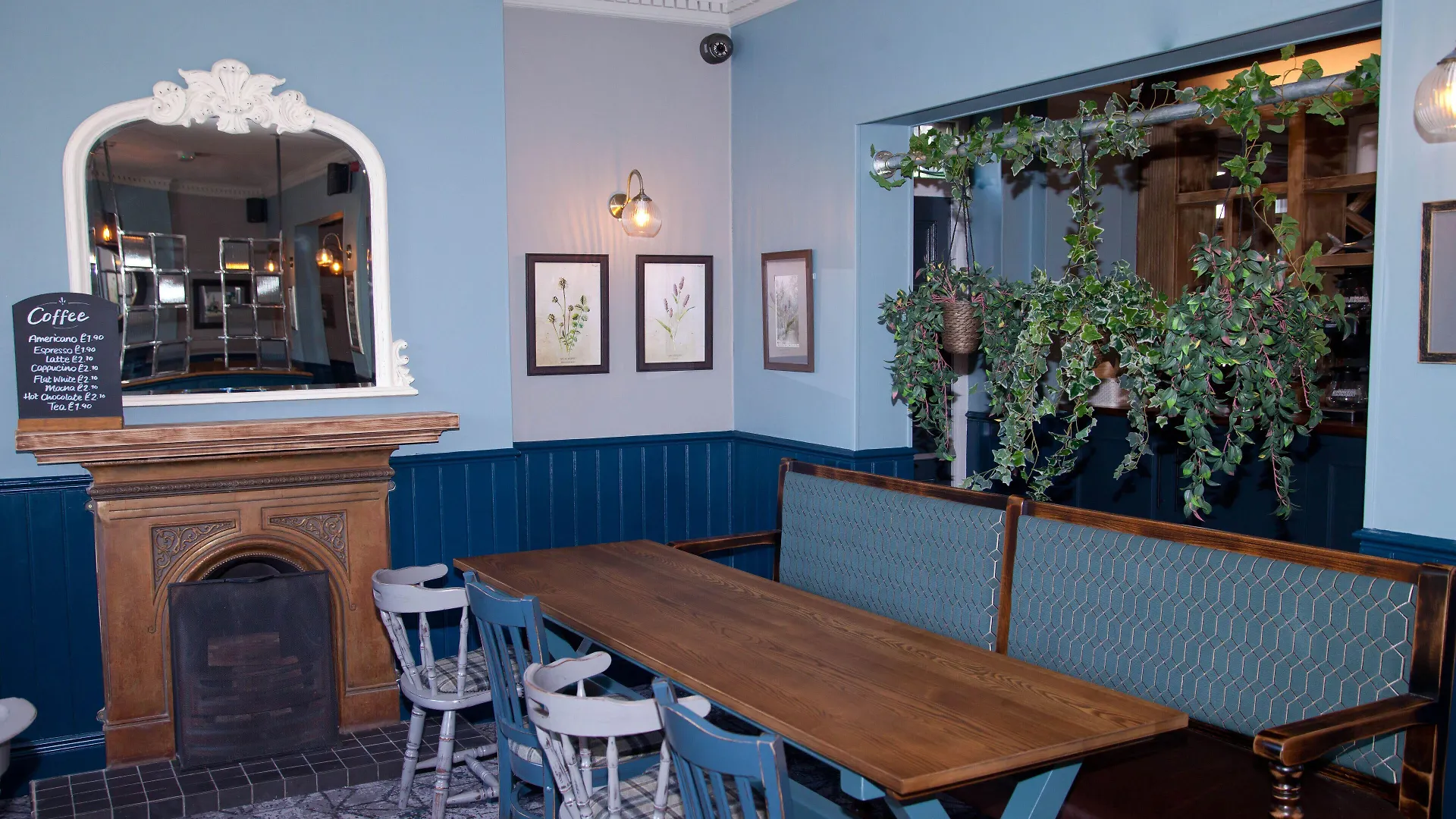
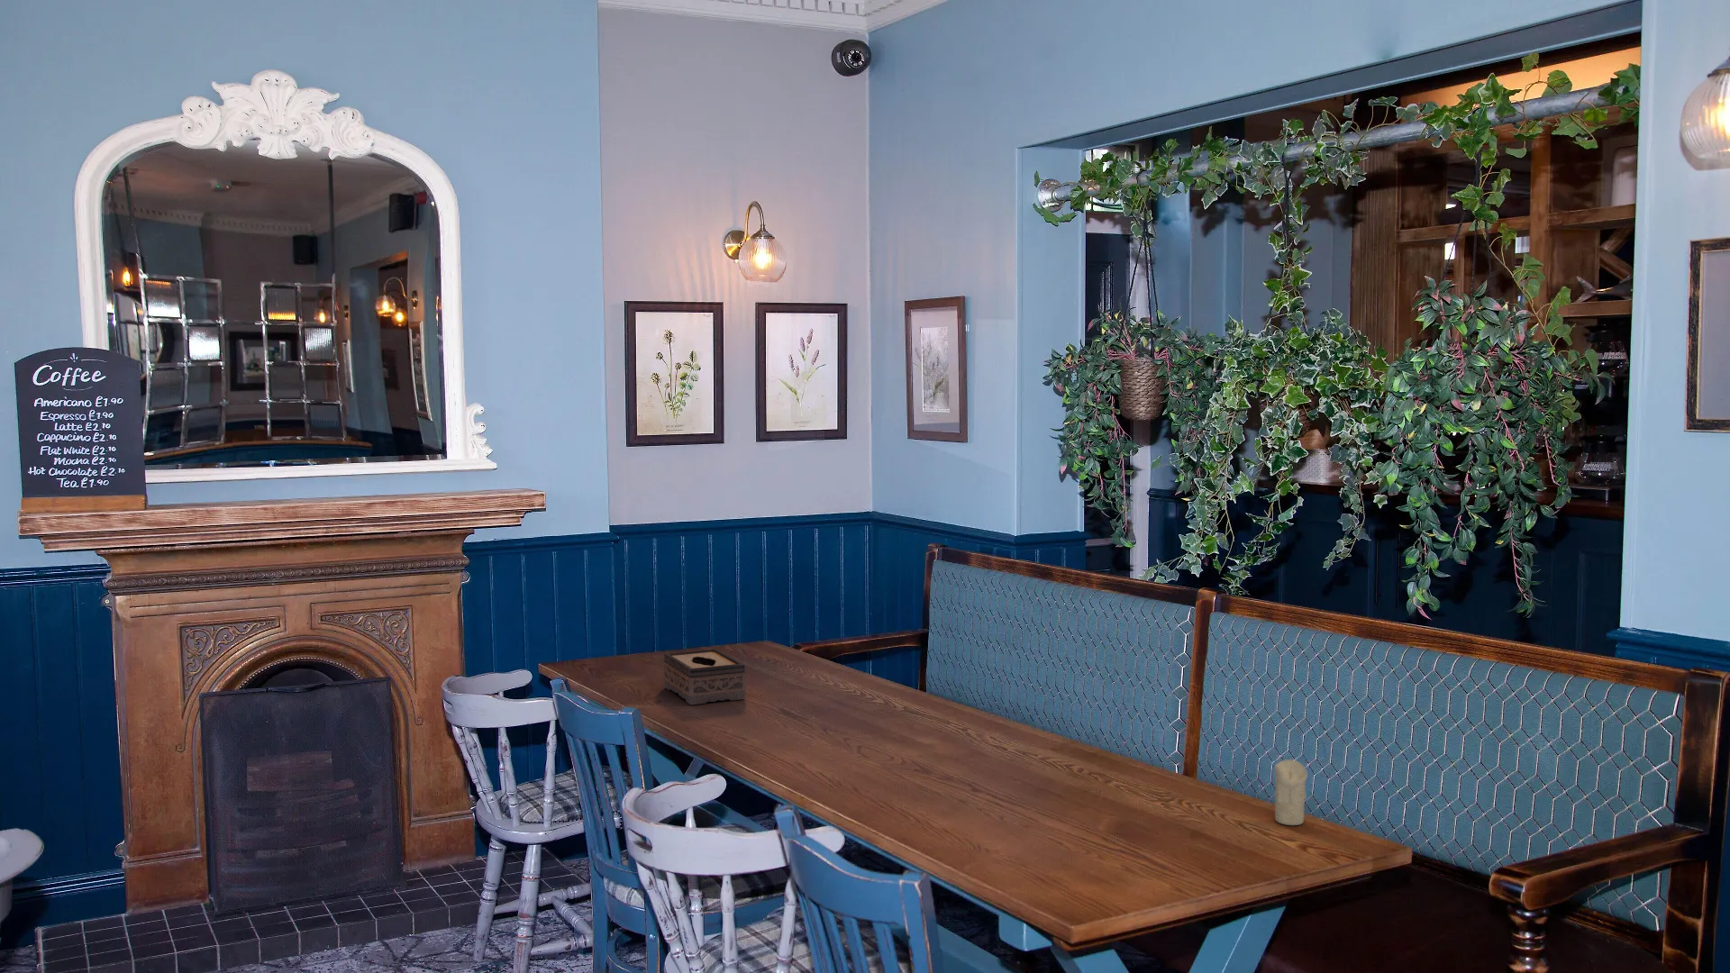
+ tissue box [662,647,747,706]
+ candle [1274,759,1308,826]
